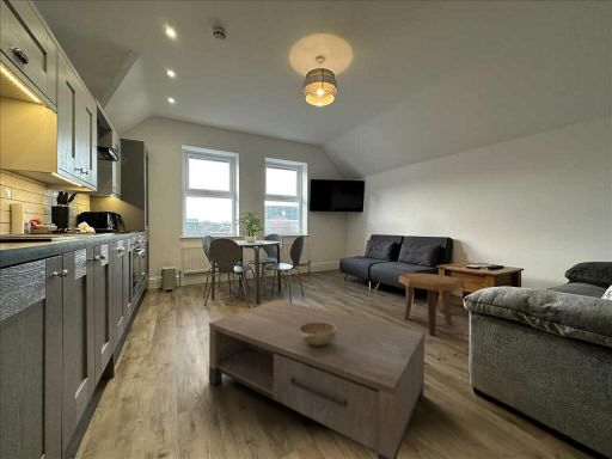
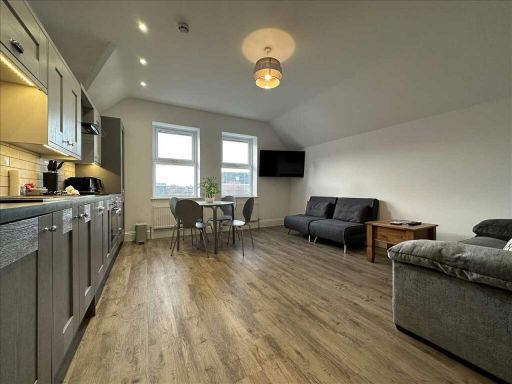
- coffee table [208,299,426,459]
- side table [398,273,463,337]
- decorative bowl [299,323,337,347]
